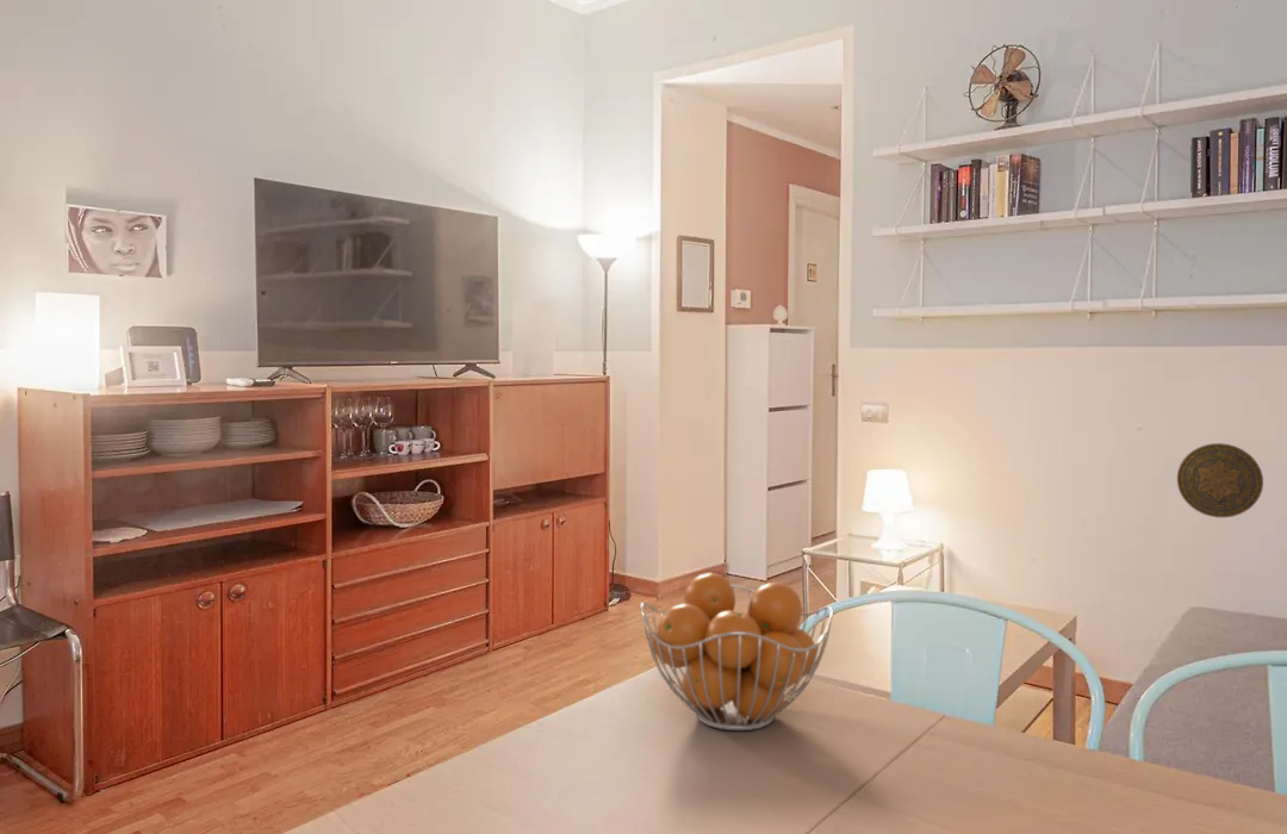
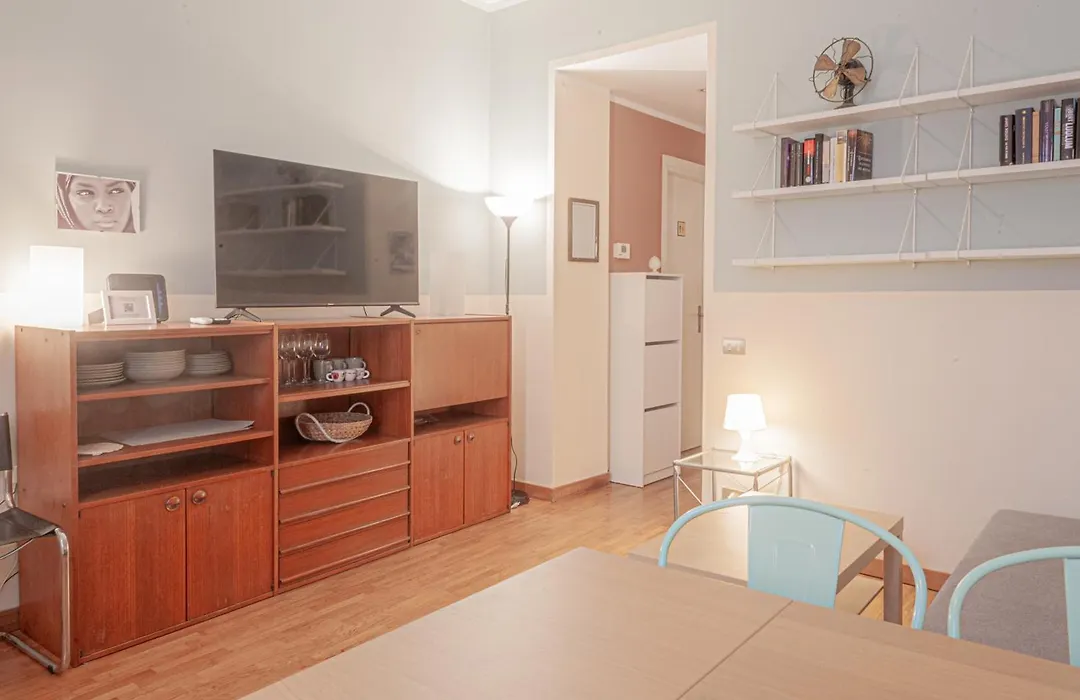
- decorative plate [1176,442,1264,518]
- fruit basket [640,572,834,732]
